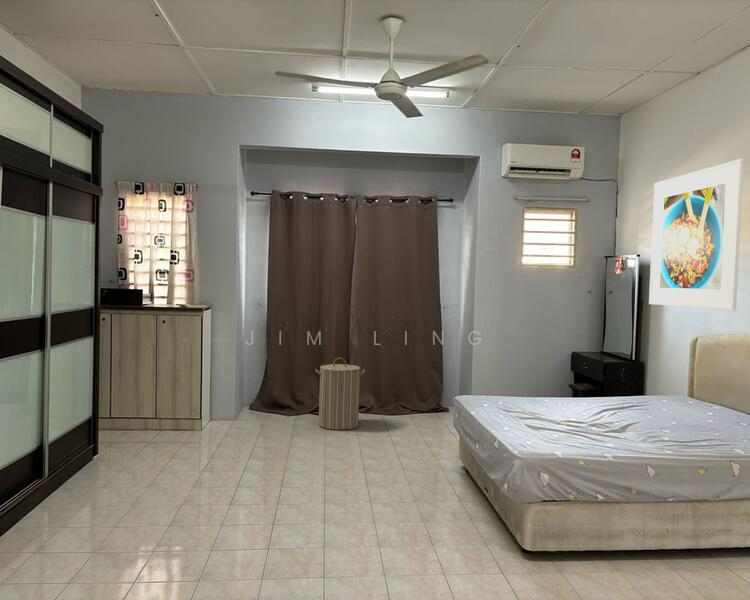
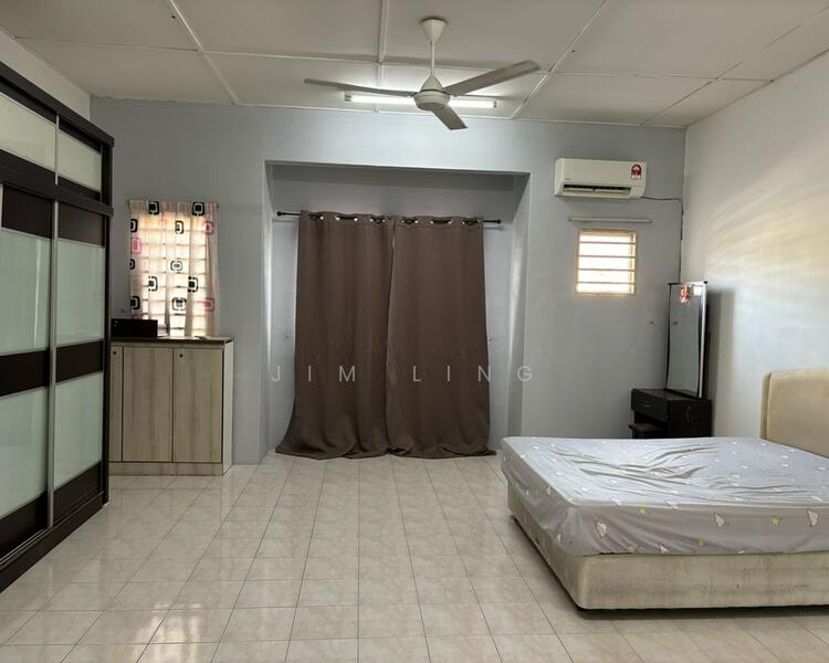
- laundry hamper [314,357,366,431]
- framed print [648,158,745,312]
